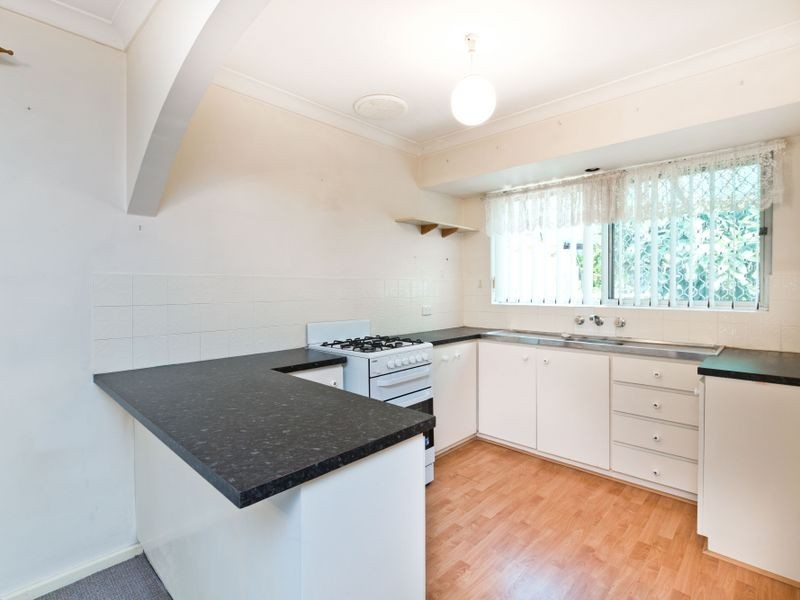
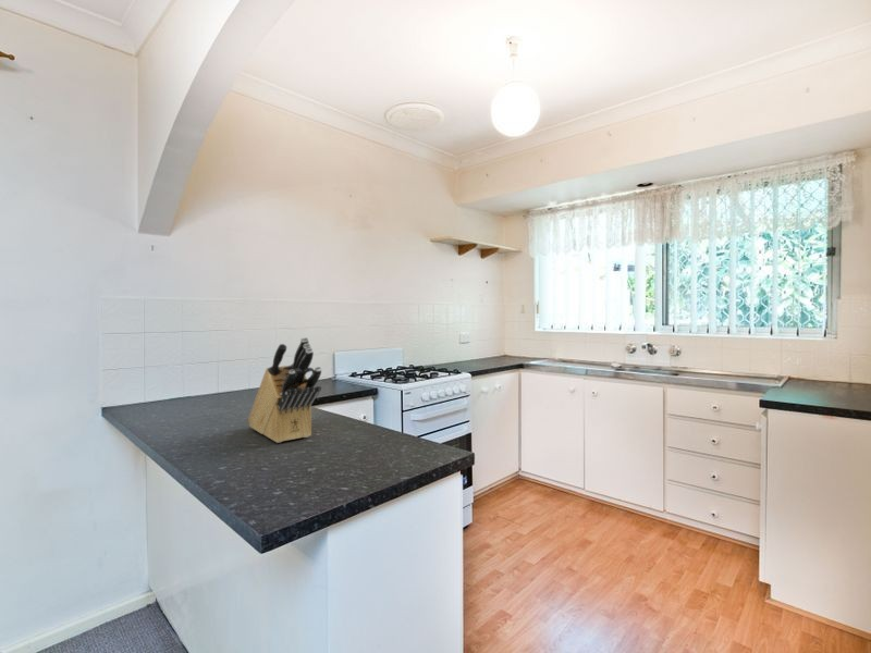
+ knife block [247,336,322,444]
